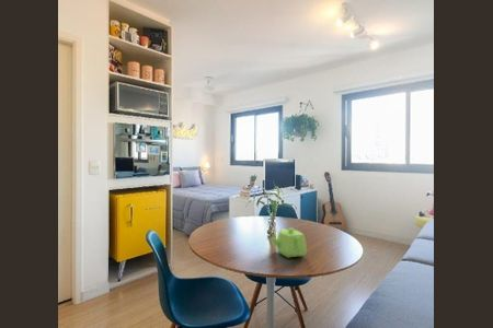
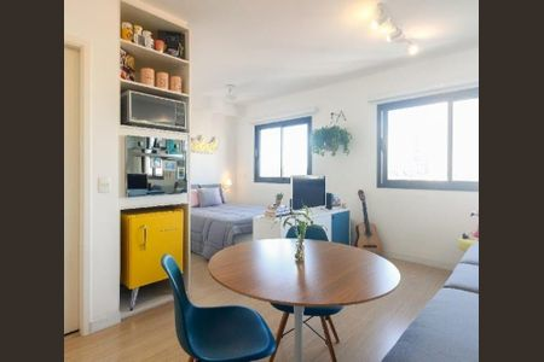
- teapot [268,227,308,258]
